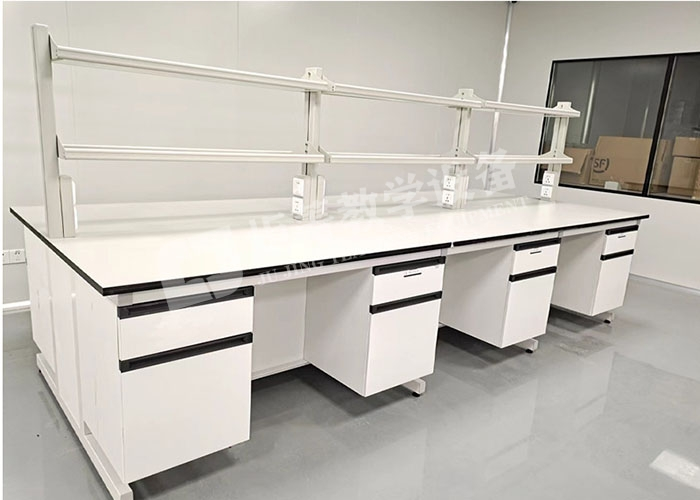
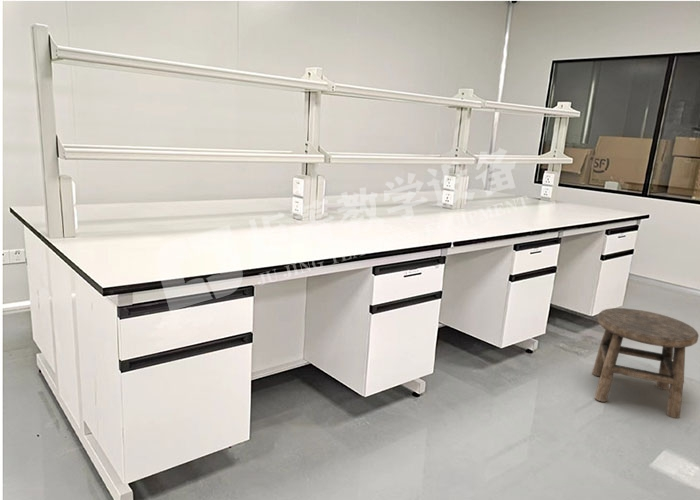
+ stool [591,307,700,419]
